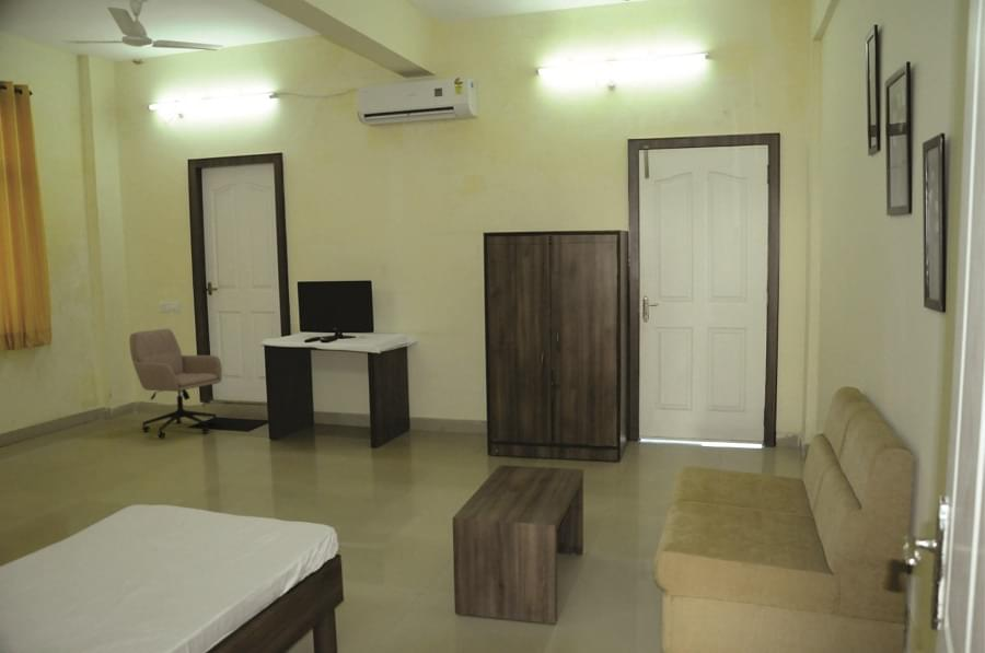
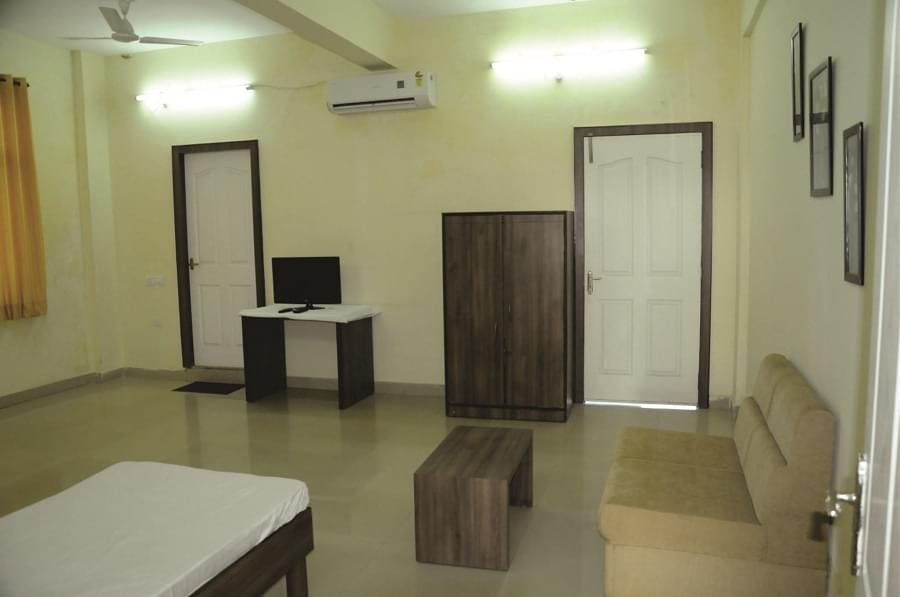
- office chair [128,327,223,439]
